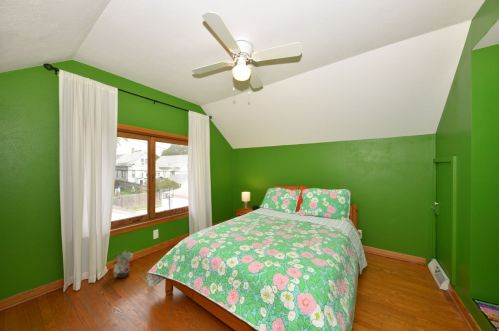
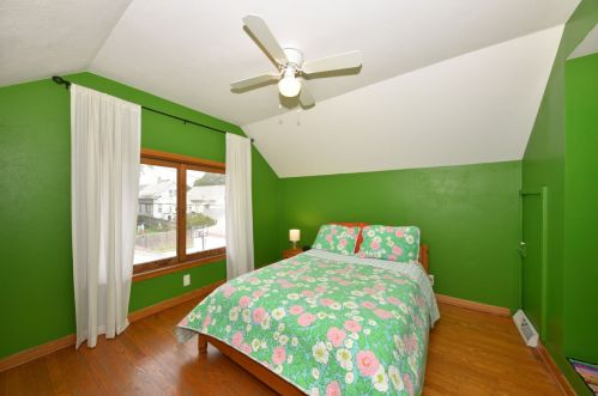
- decorative plant [111,249,134,279]
